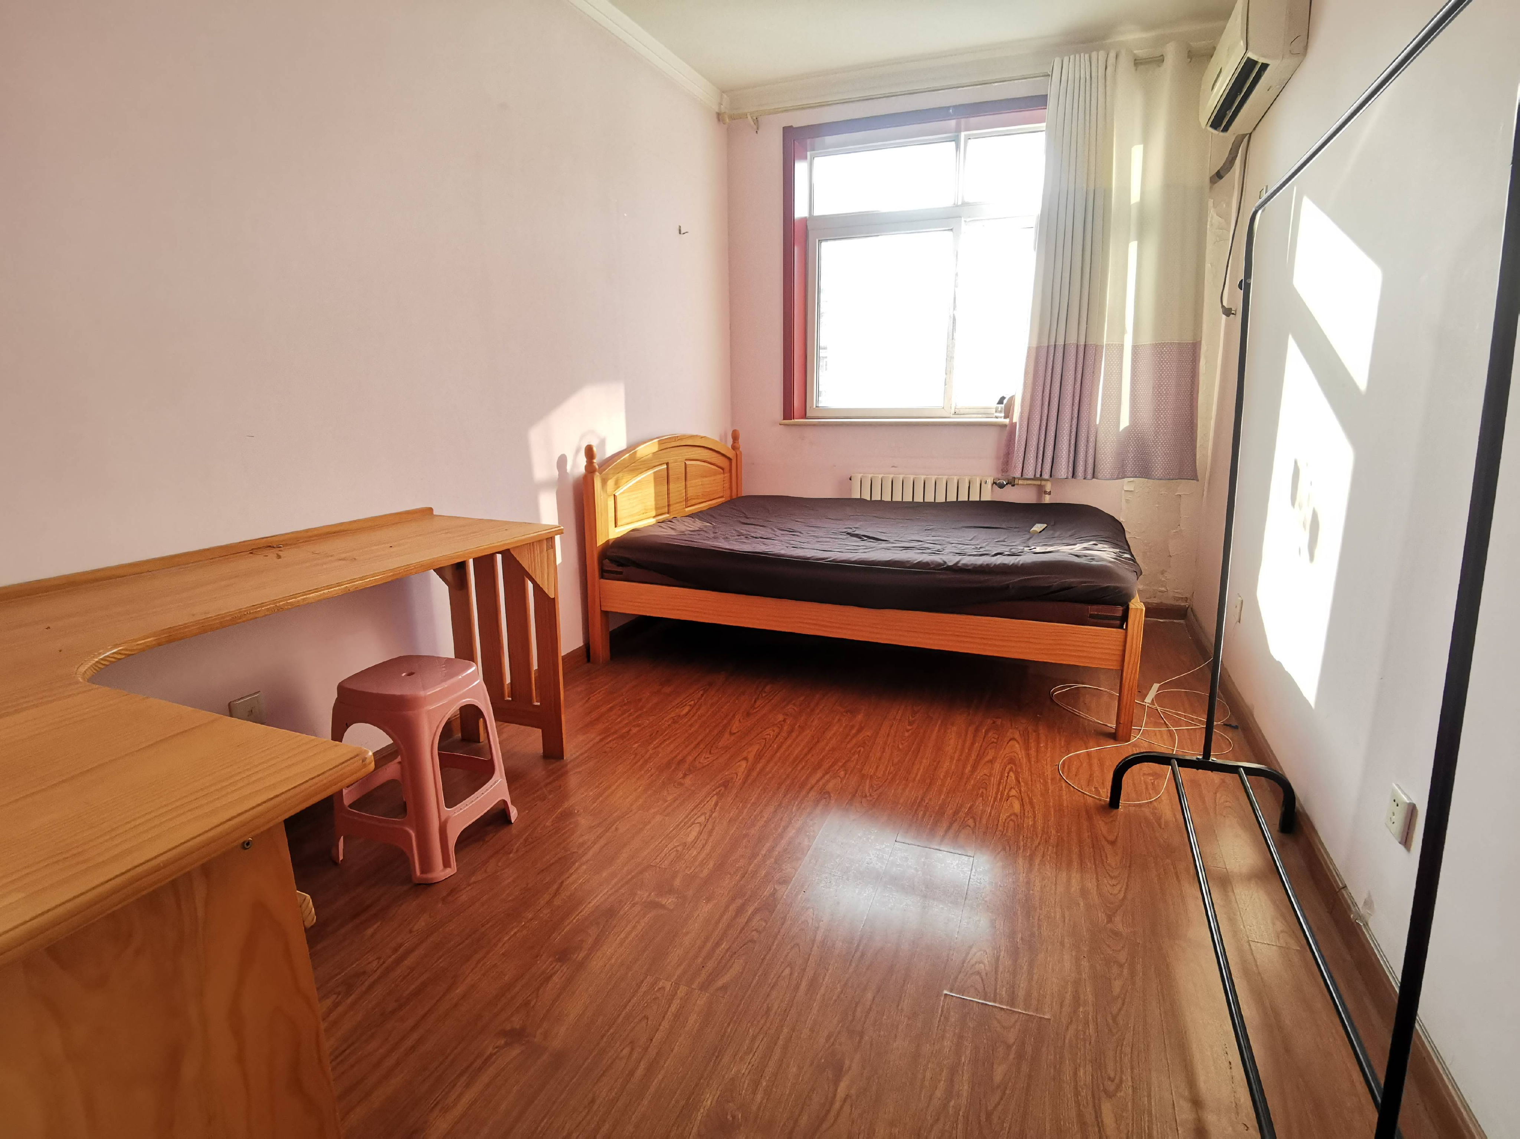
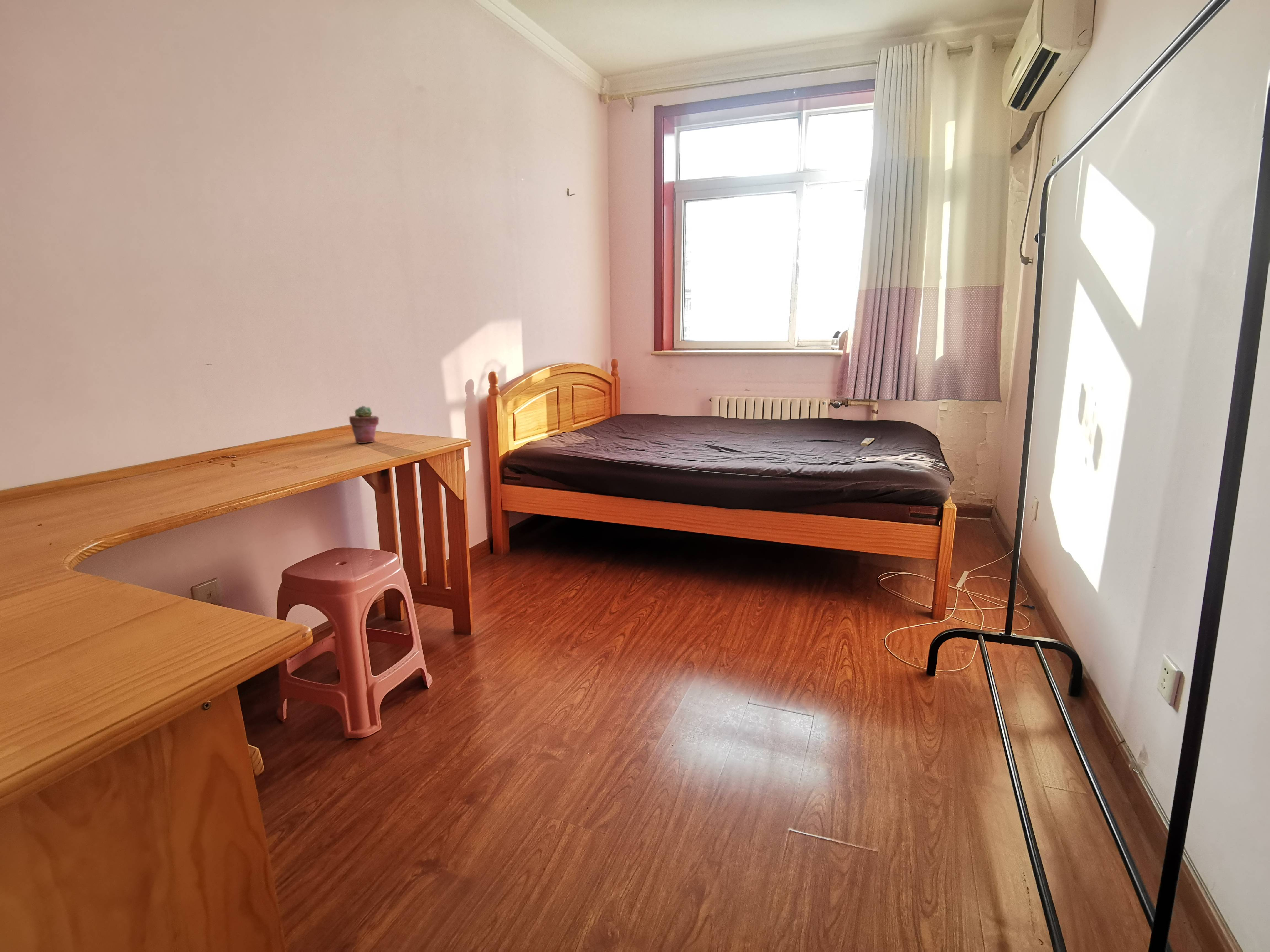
+ potted succulent [349,405,379,443]
